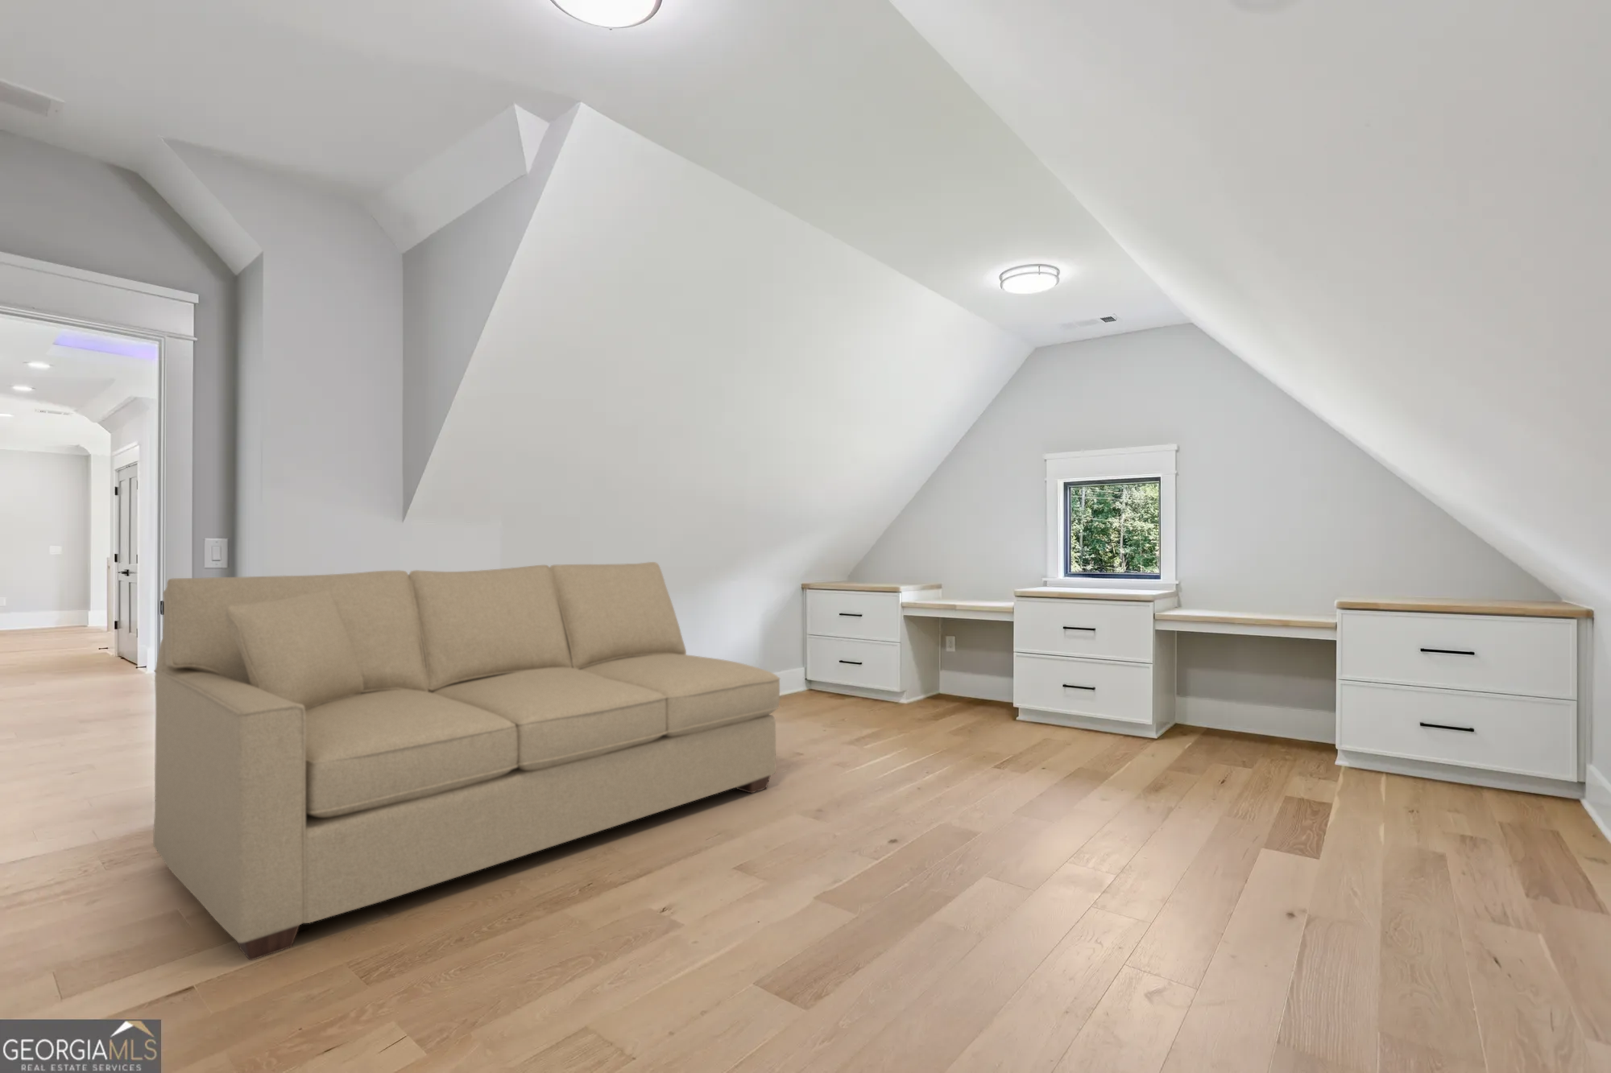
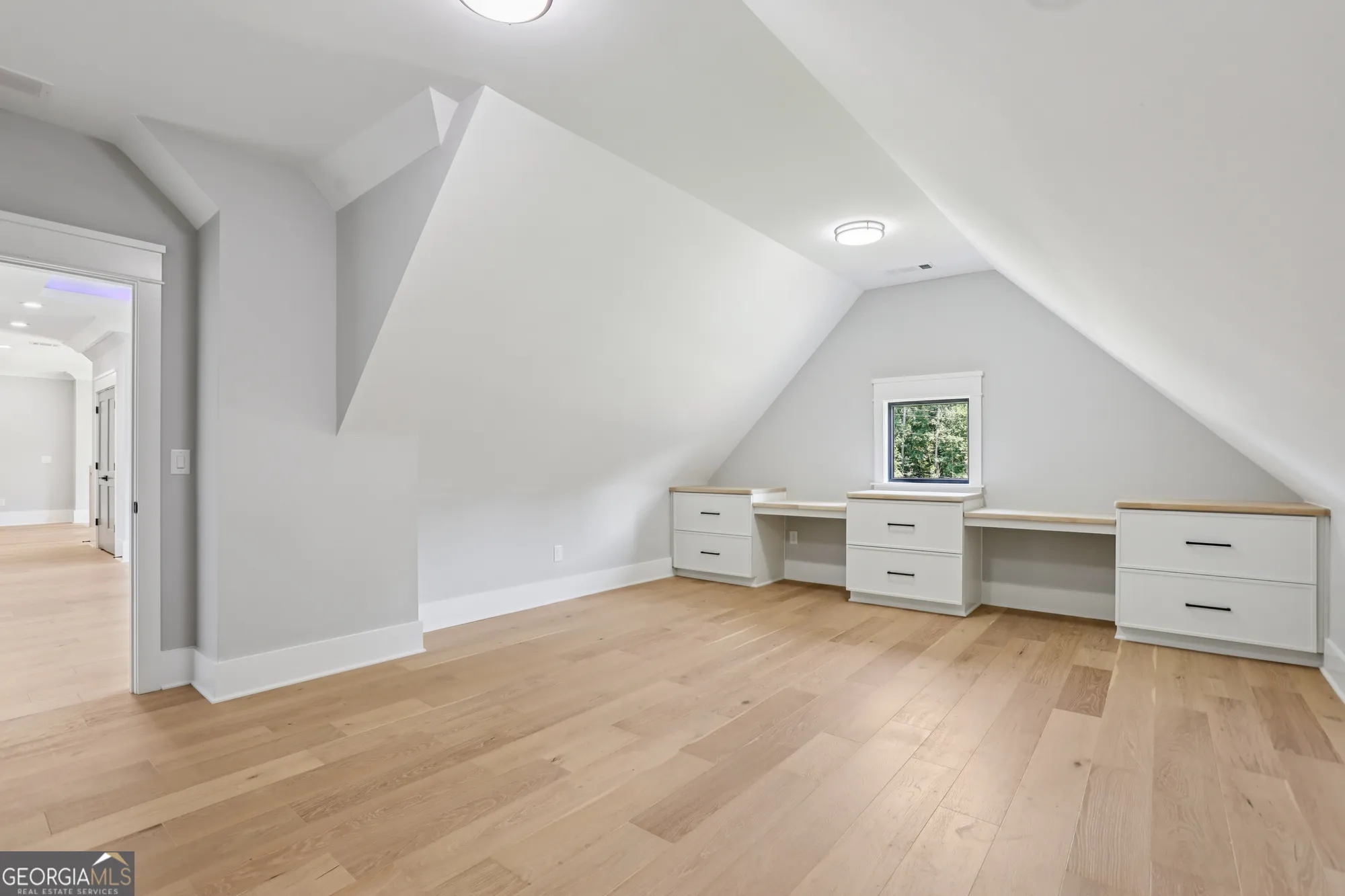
- sofa [152,562,781,962]
